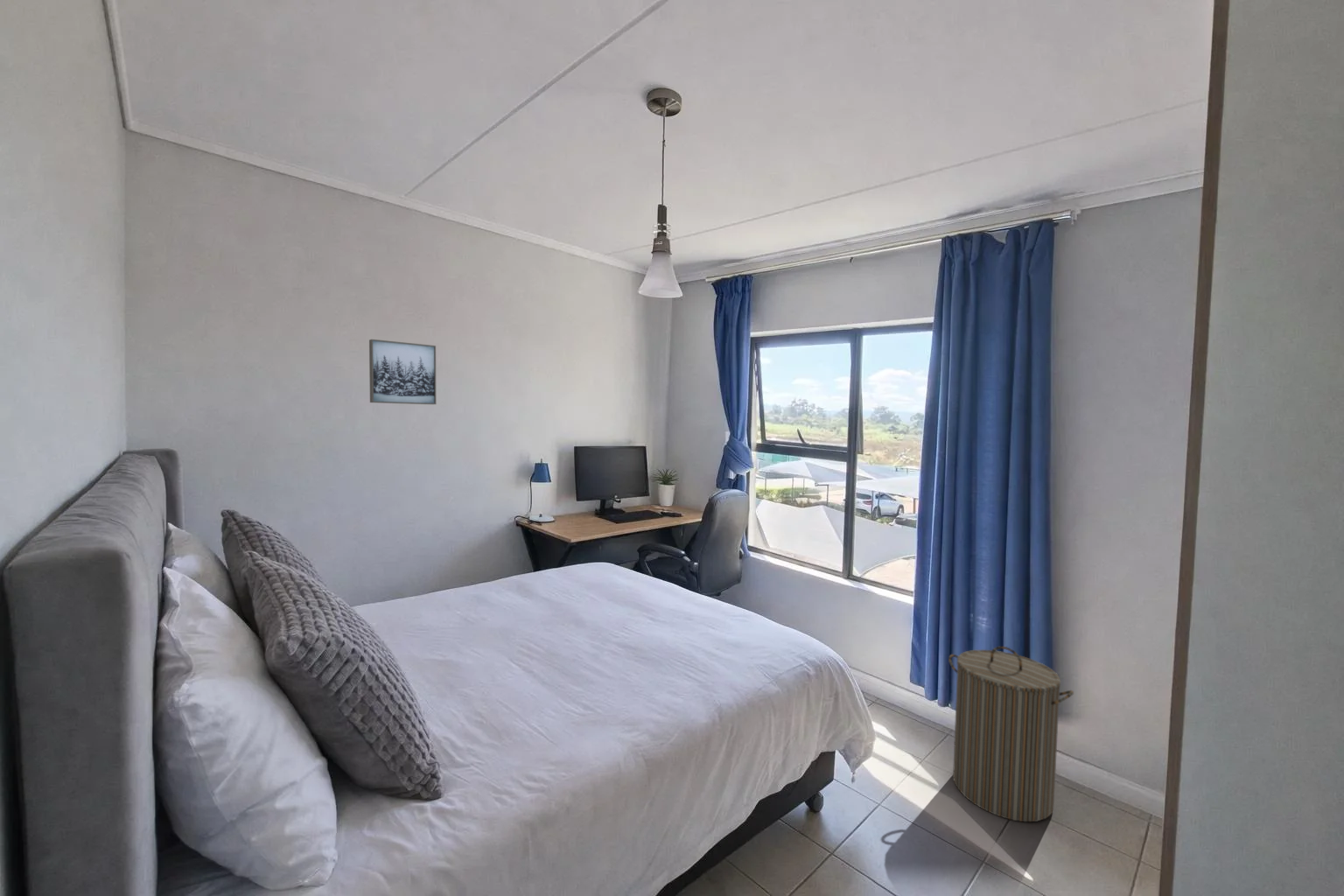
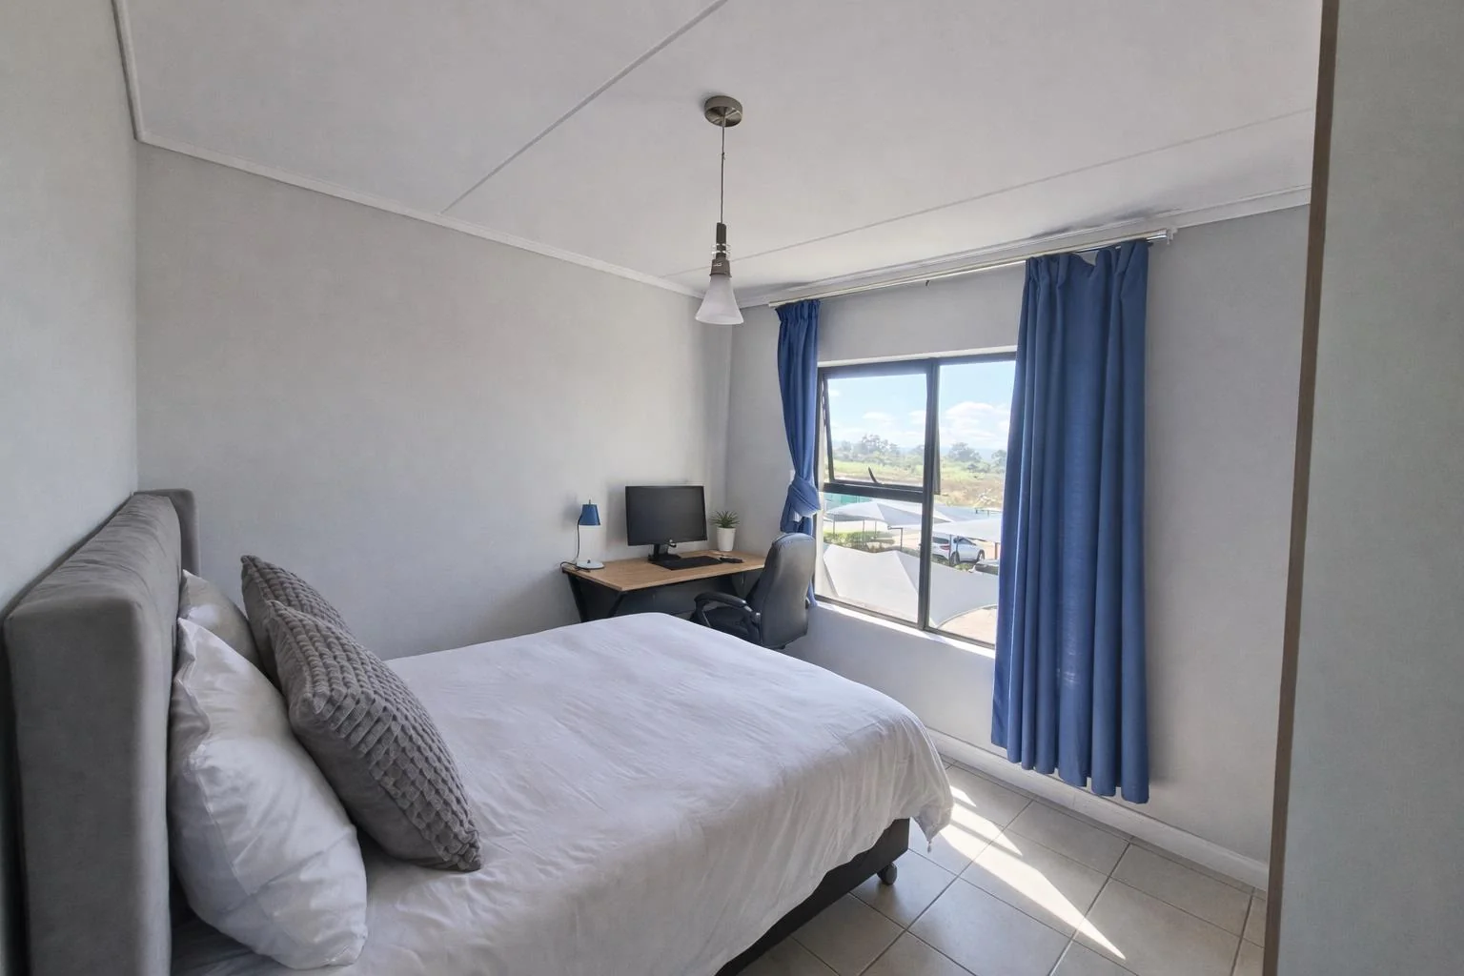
- laundry hamper [948,646,1075,823]
- wall art [368,339,437,405]
